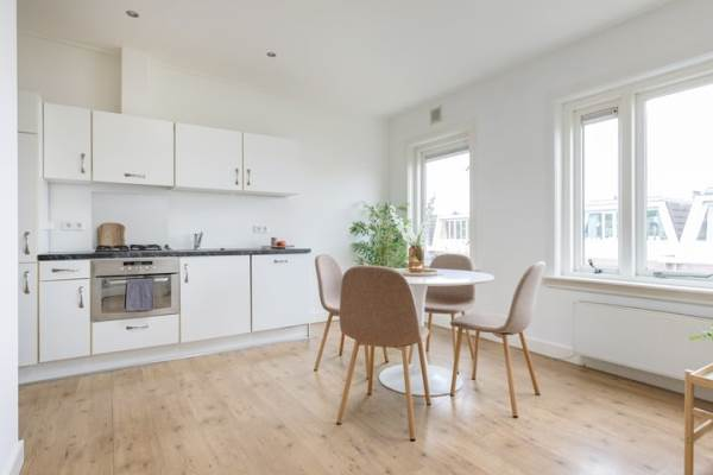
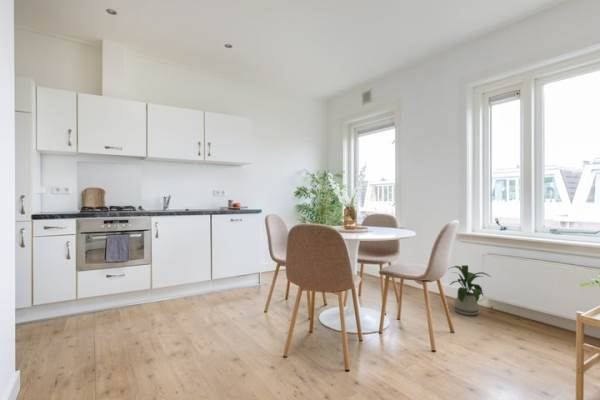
+ house plant [448,264,492,316]
